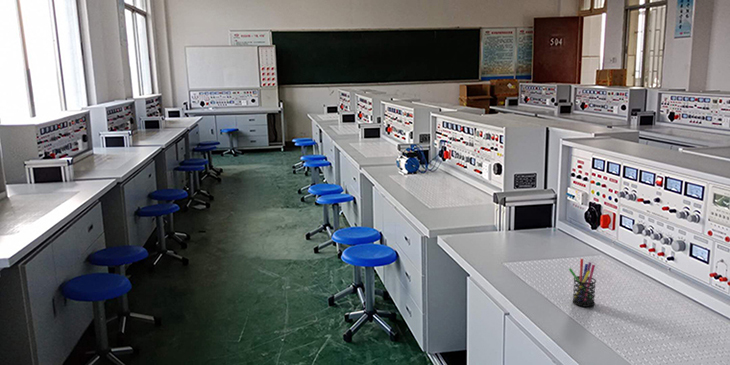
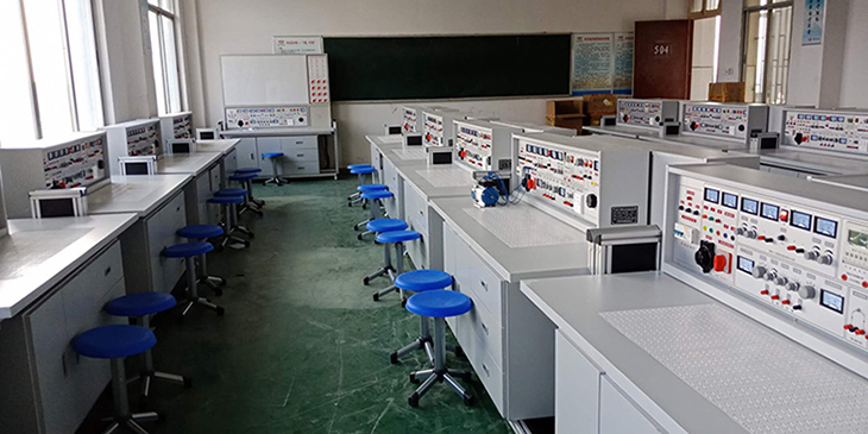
- pen holder [568,258,597,308]
